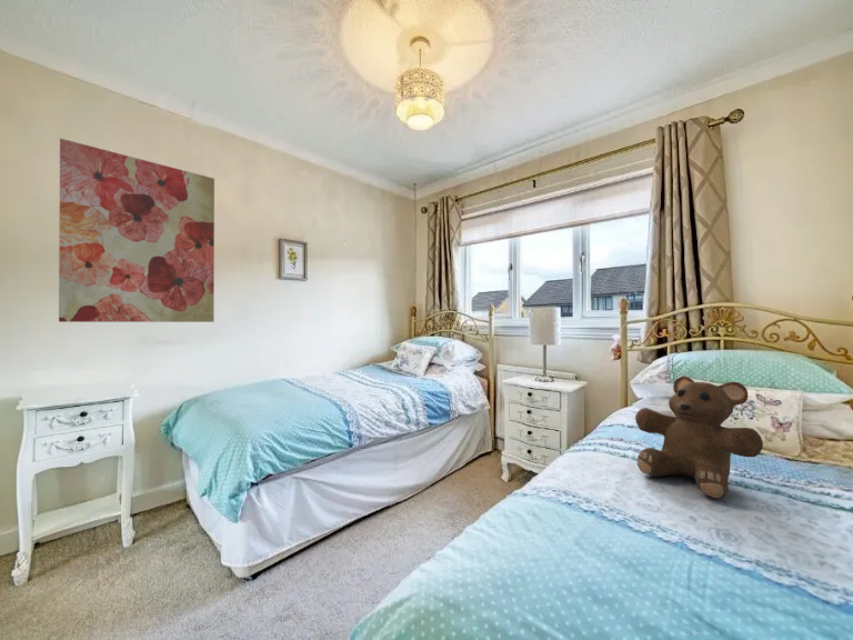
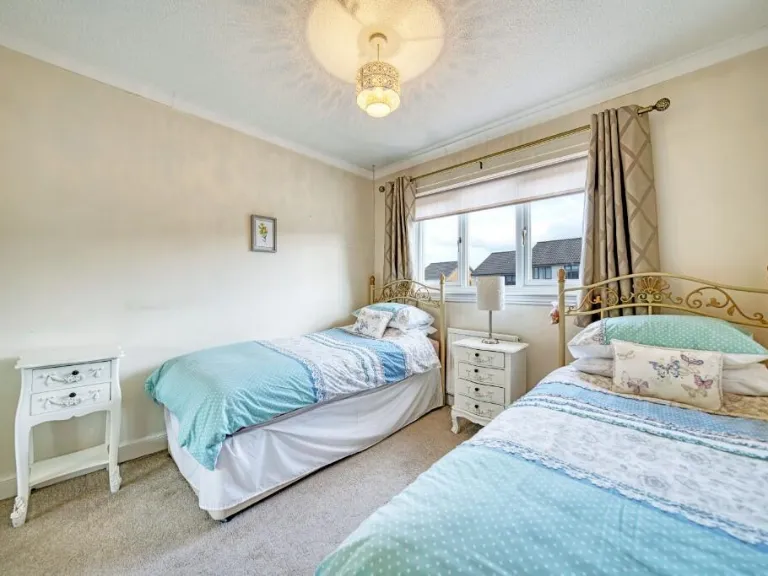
- wall art [58,138,215,323]
- teddy bear [634,374,764,500]
